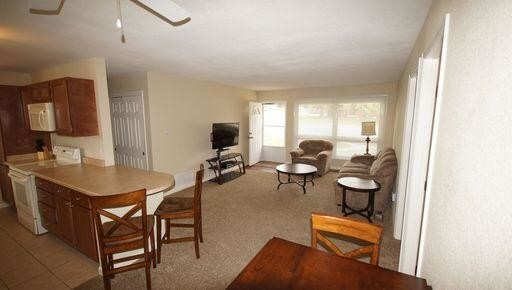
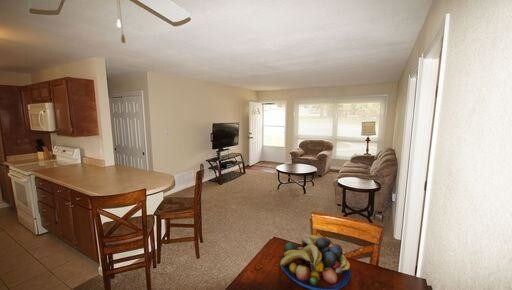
+ fruit bowl [279,234,352,290]
